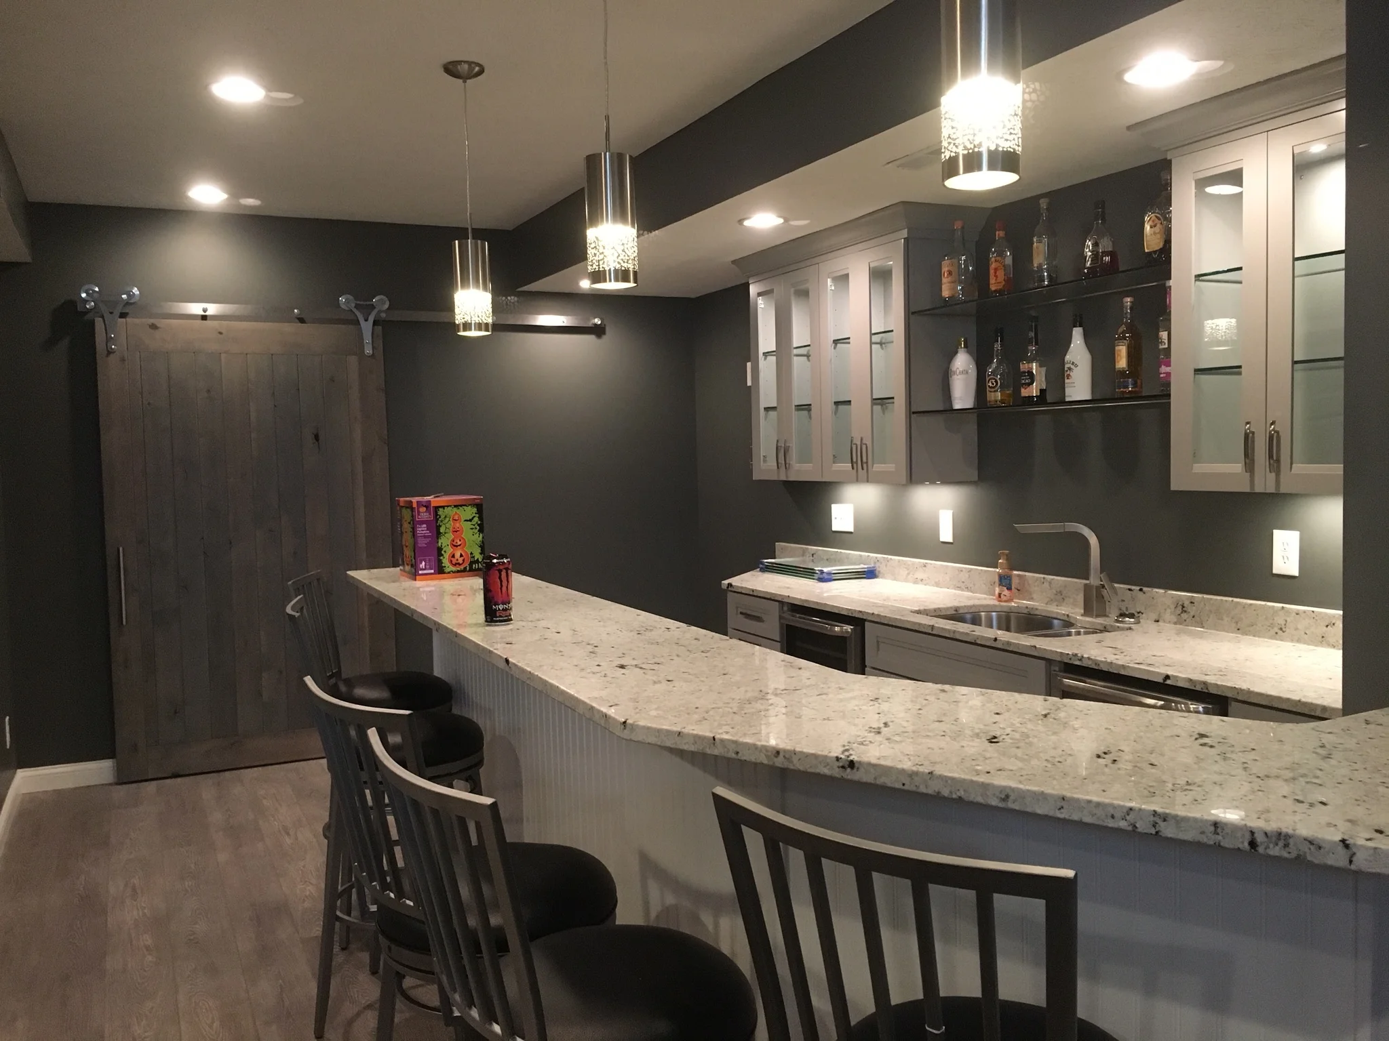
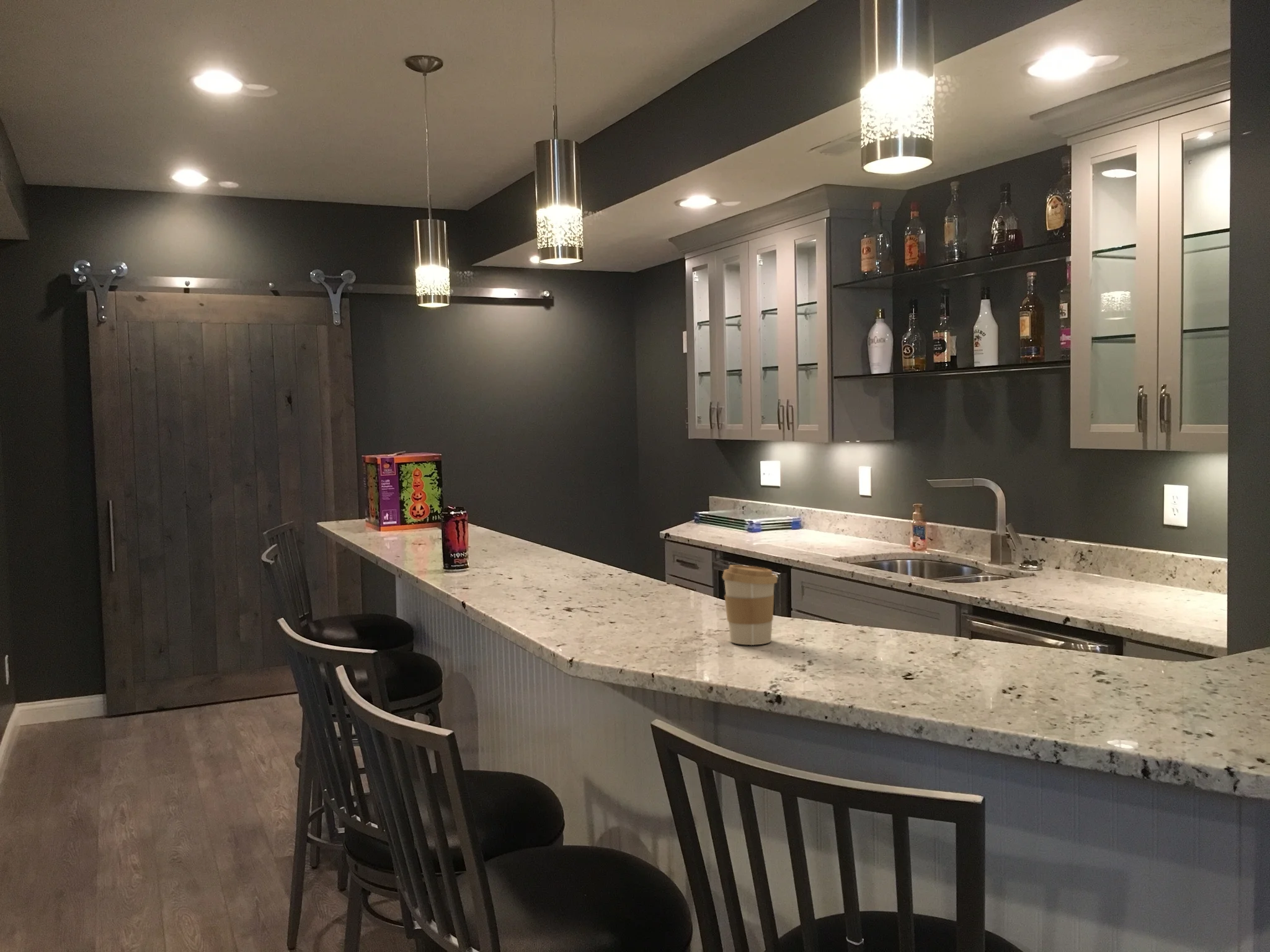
+ coffee cup [722,564,778,646]
